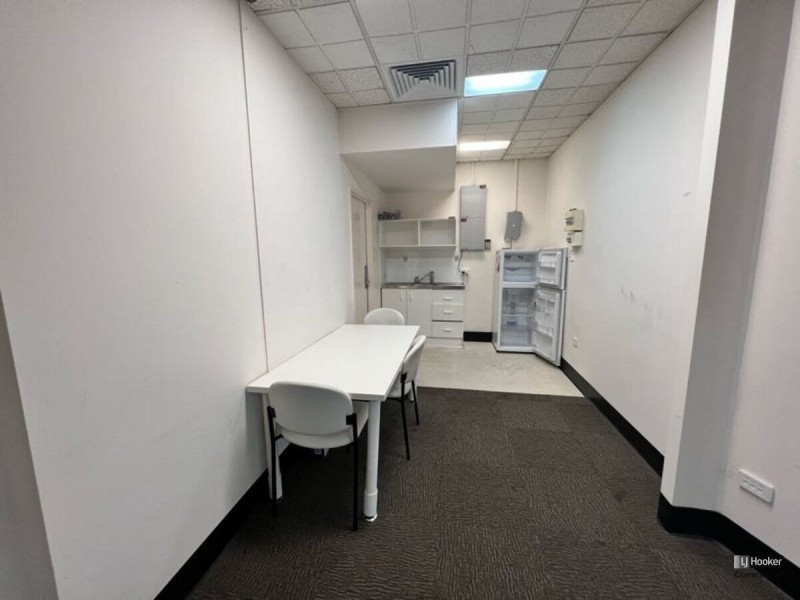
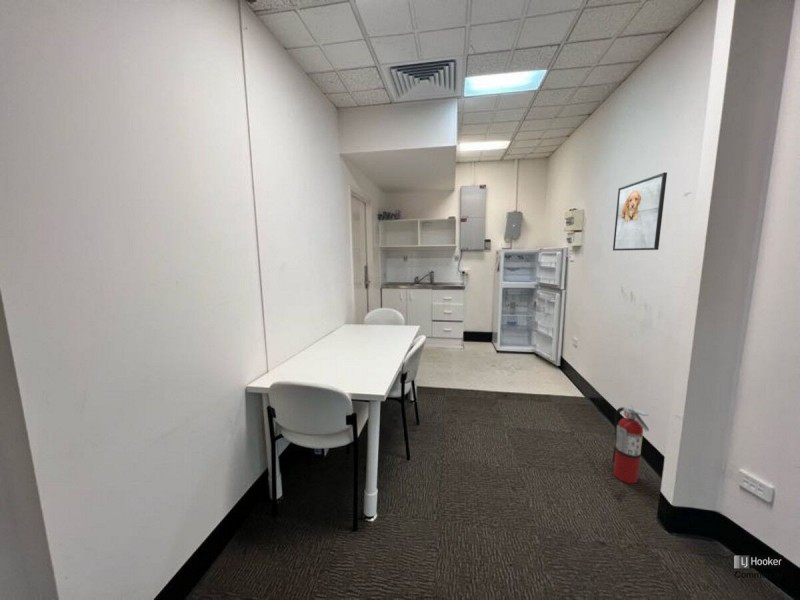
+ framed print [612,171,668,252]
+ fire extinguisher [611,404,650,485]
